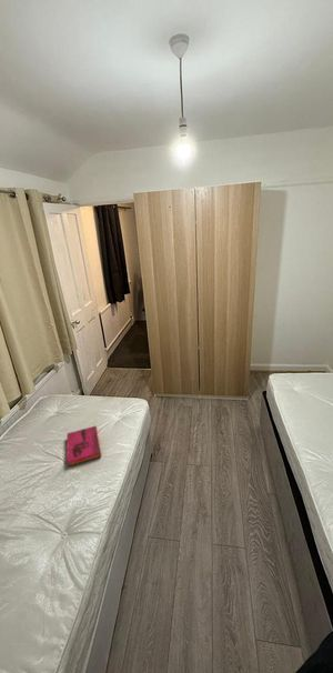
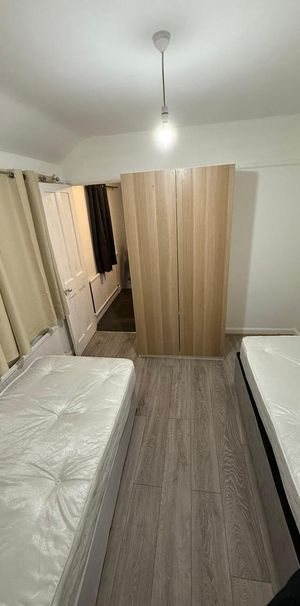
- hardback book [65,425,102,468]
